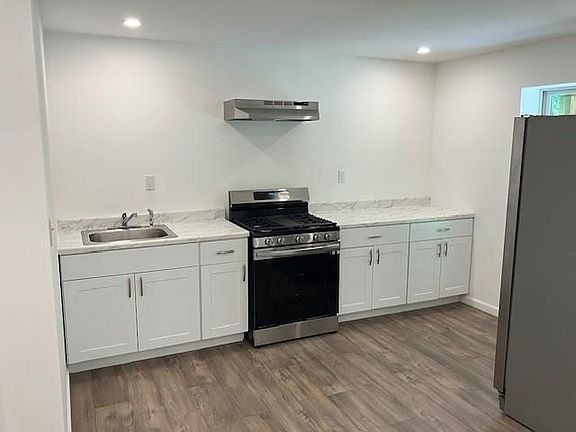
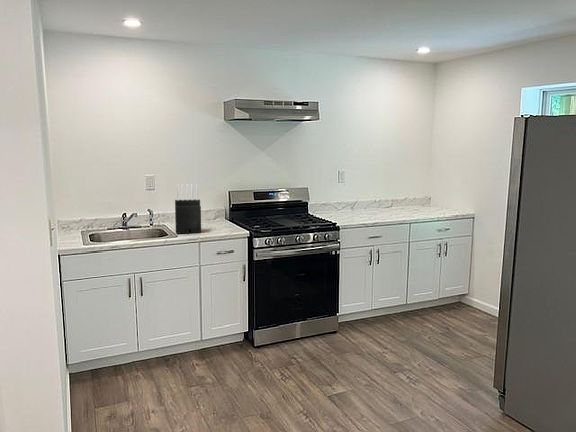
+ knife block [174,183,202,235]
